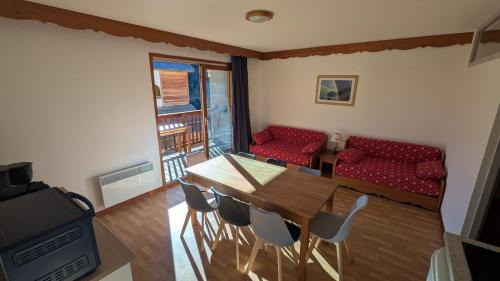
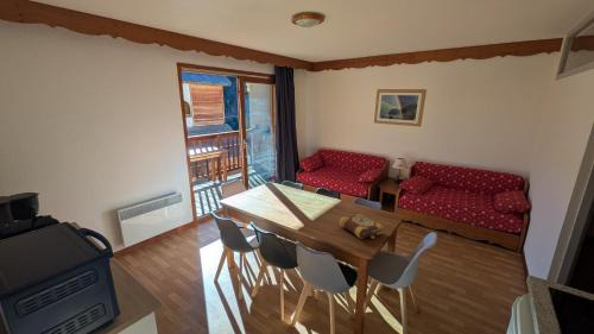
+ book [337,213,385,240]
